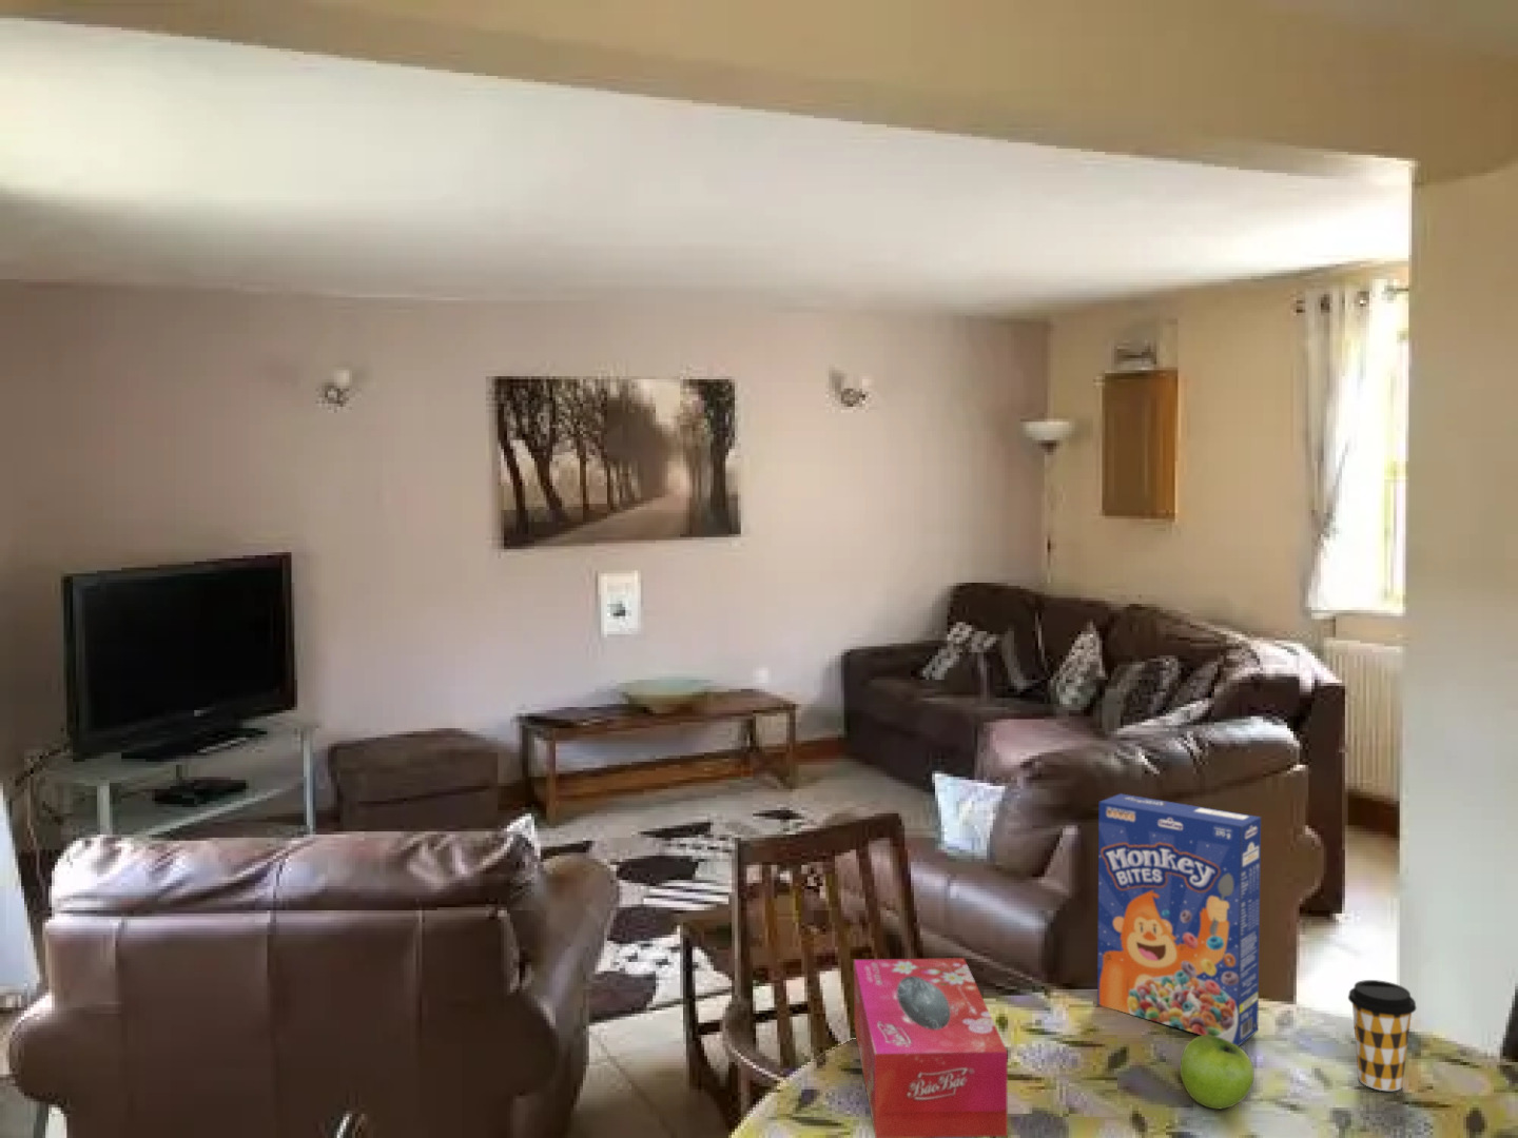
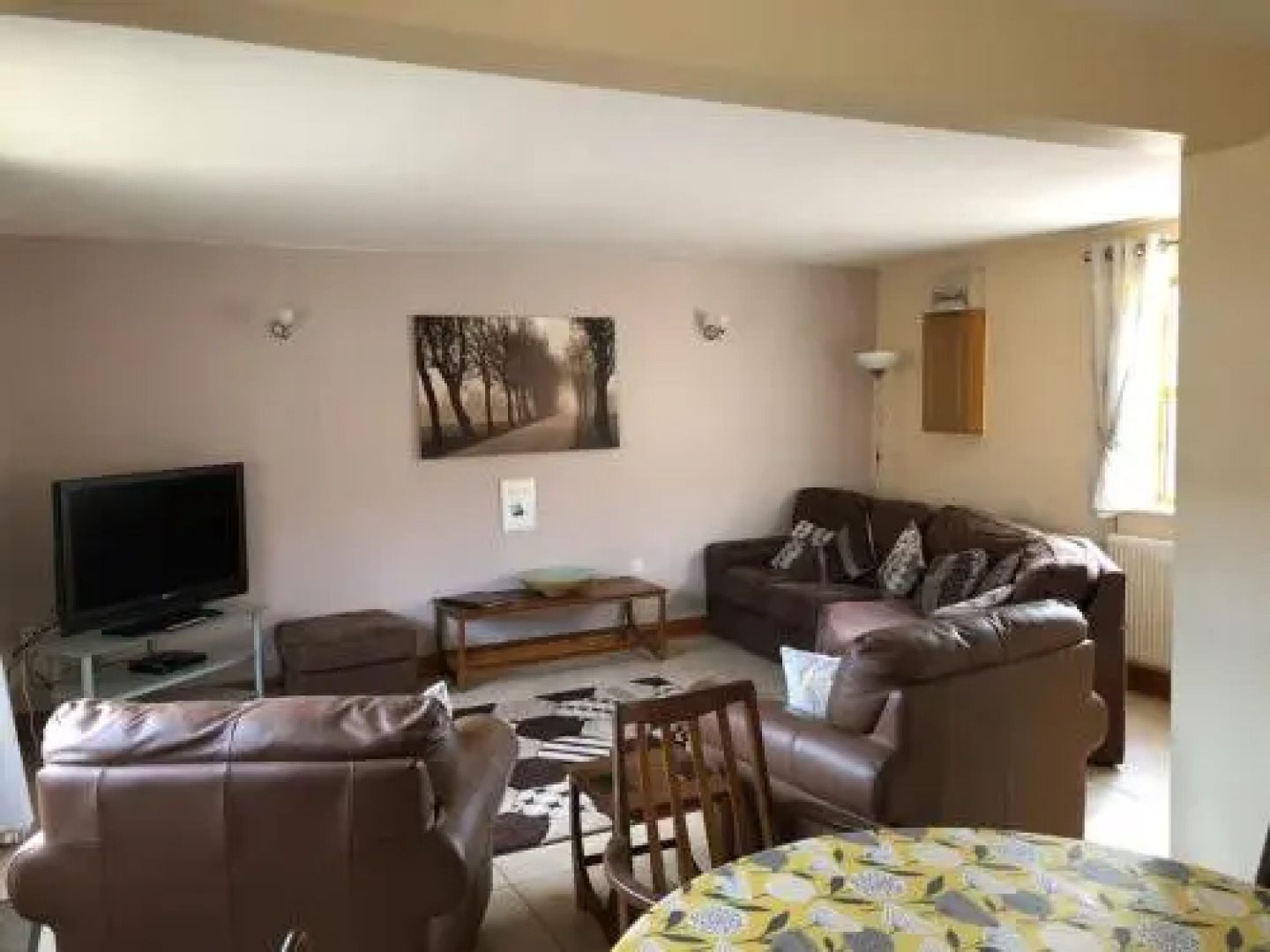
- cereal box [1096,793,1262,1047]
- tissue box [852,956,1009,1138]
- fruit [1180,1035,1255,1109]
- coffee cup [1347,979,1418,1091]
